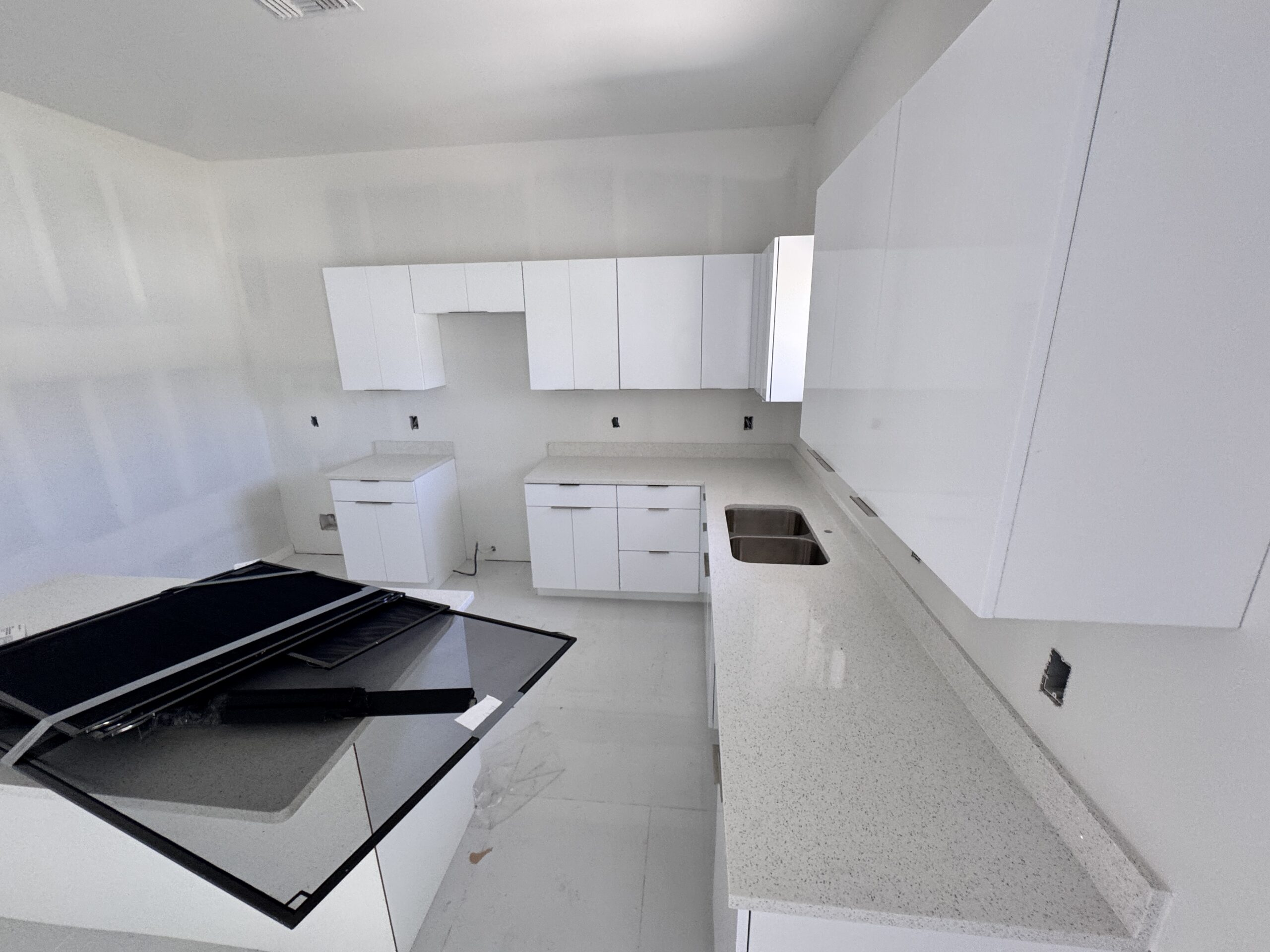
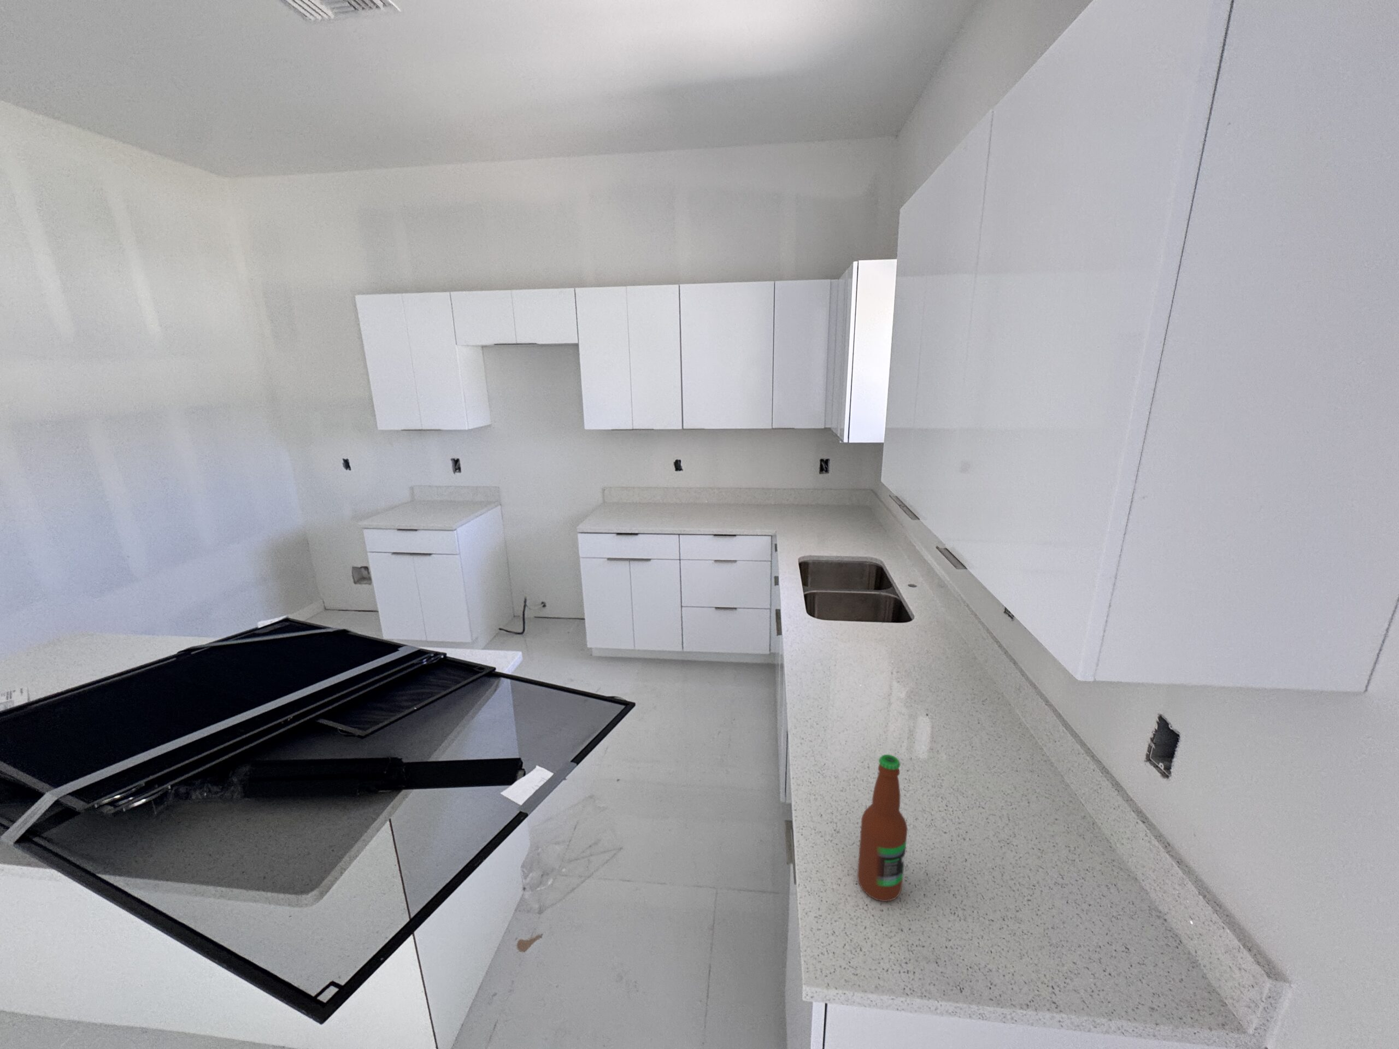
+ bottle [857,754,909,902]
